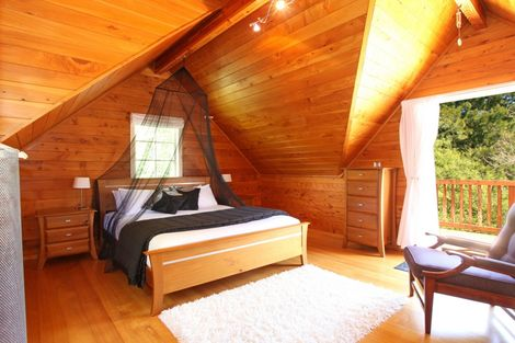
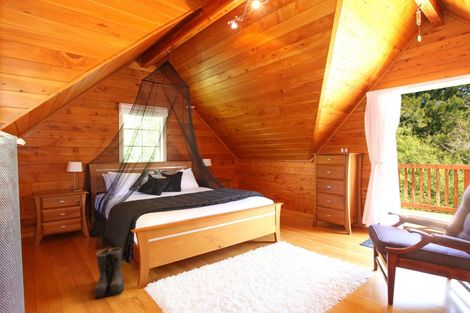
+ boots [93,247,125,299]
